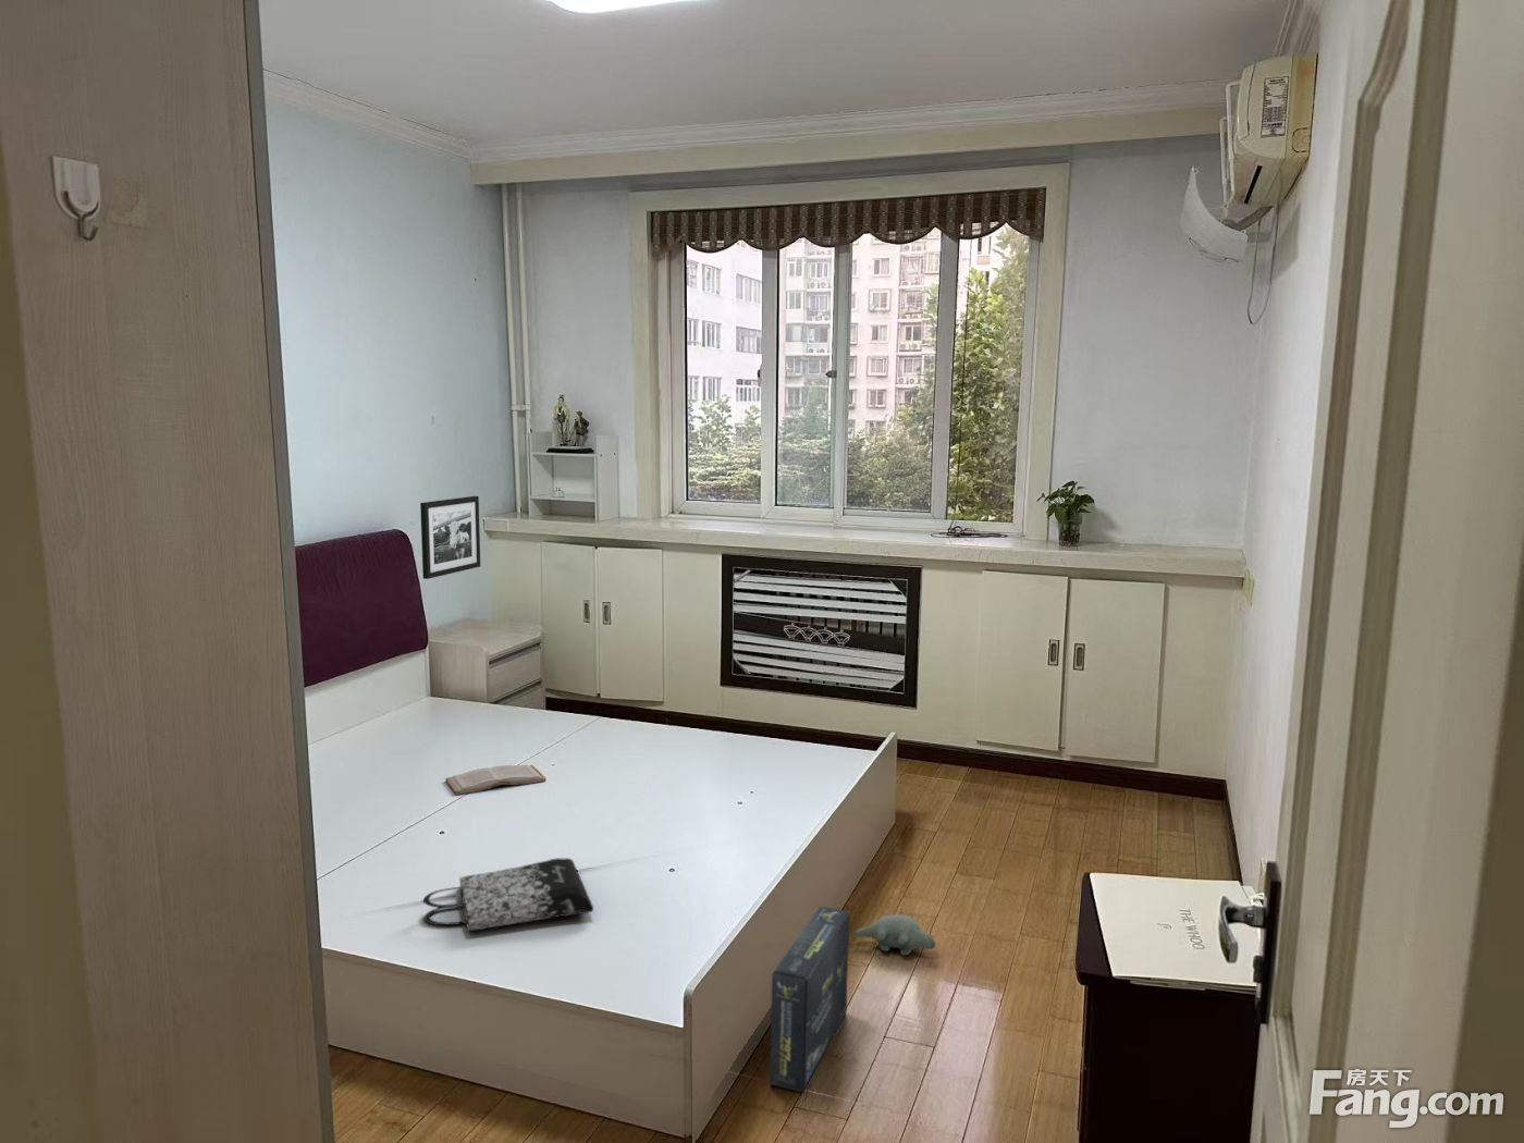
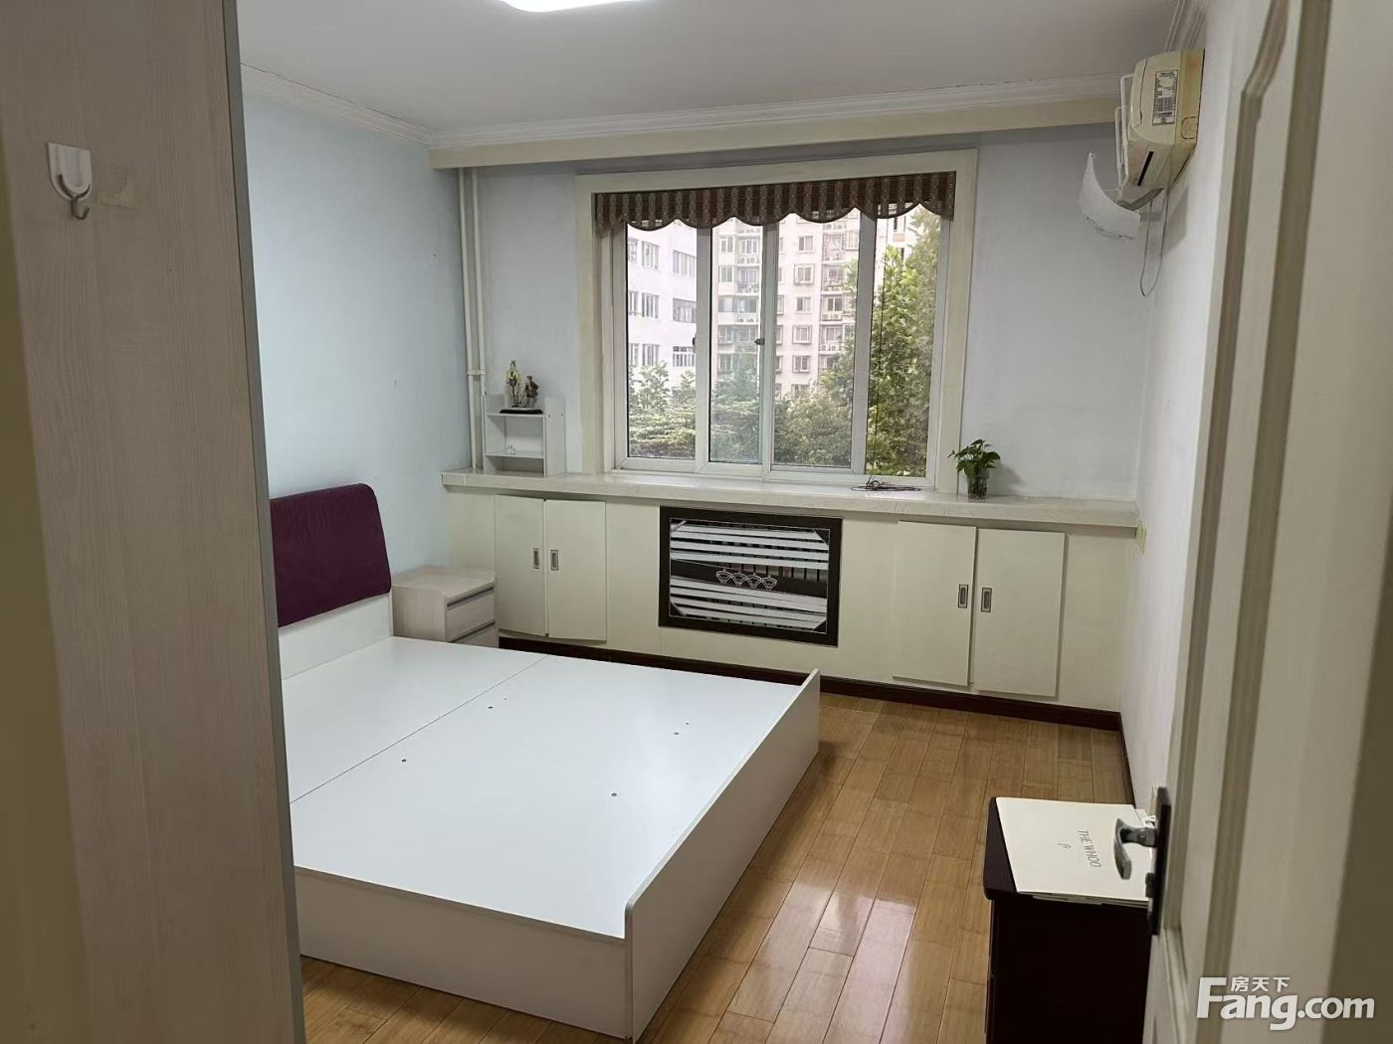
- tote bag [422,857,594,932]
- picture frame [419,496,481,580]
- book [444,764,546,796]
- box [768,905,851,1093]
- plush toy [852,914,936,957]
